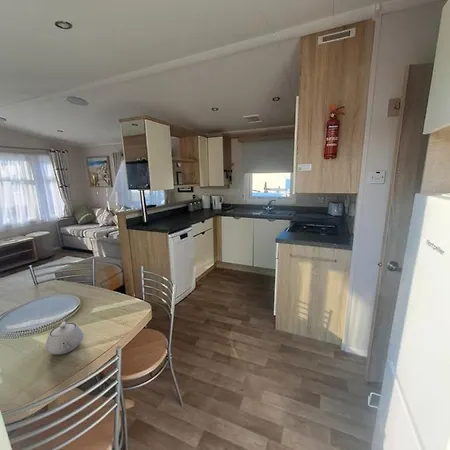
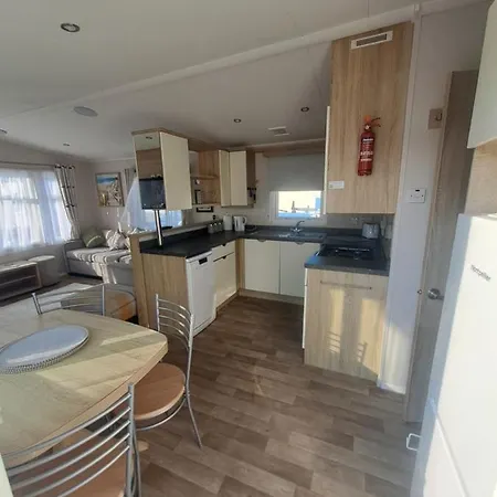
- teapot [45,320,84,356]
